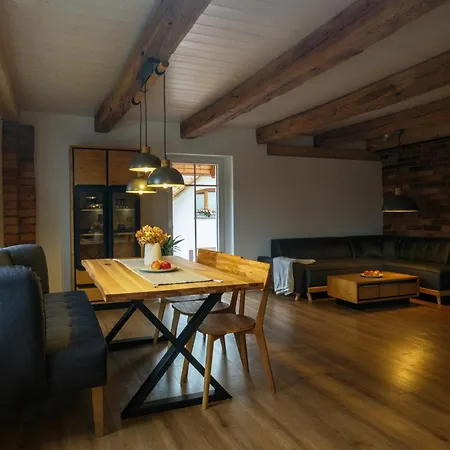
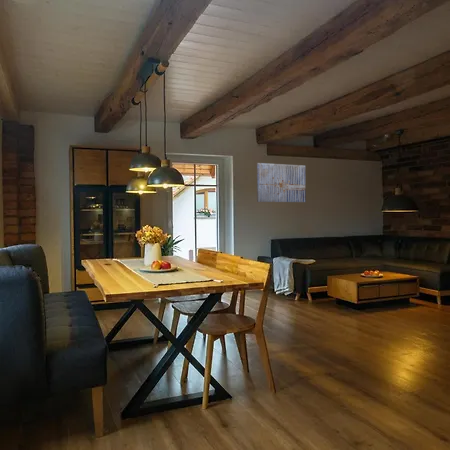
+ wall art [256,162,306,203]
